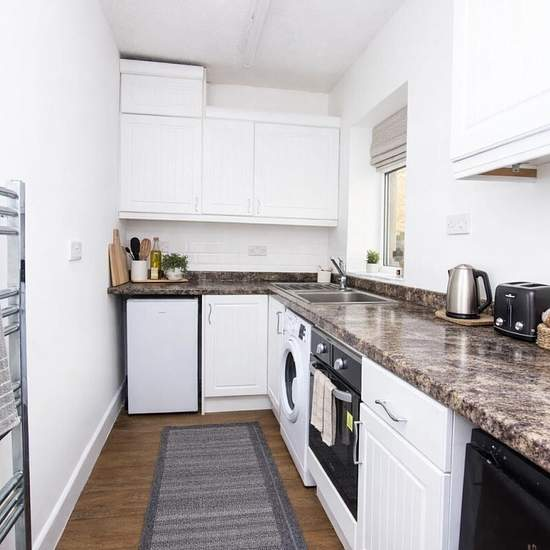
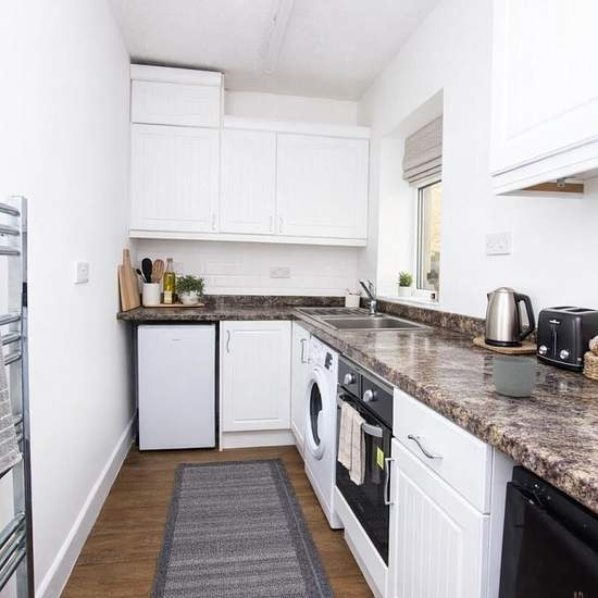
+ mug [491,356,548,398]
